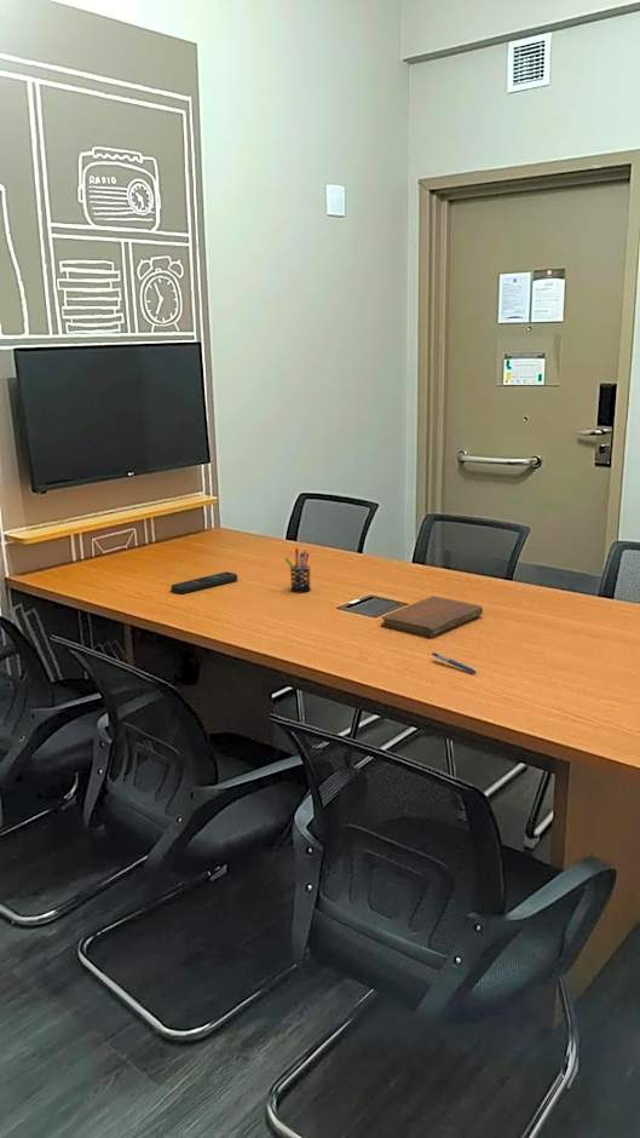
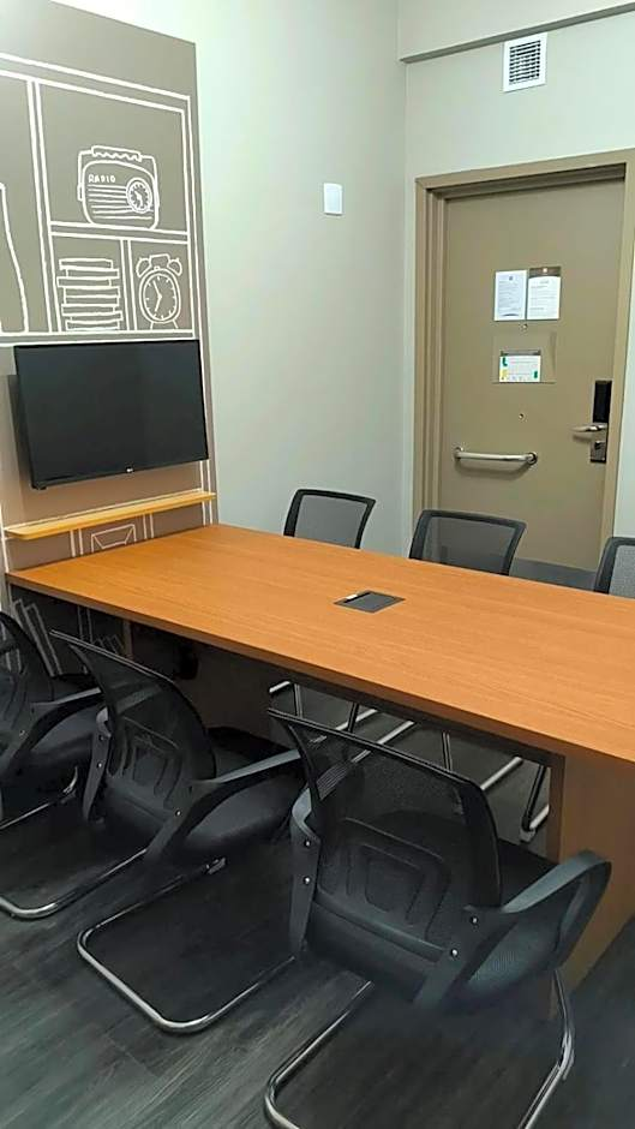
- remote control [169,571,238,594]
- pen holder [284,547,312,594]
- notebook [380,596,484,638]
- pen [431,651,478,674]
